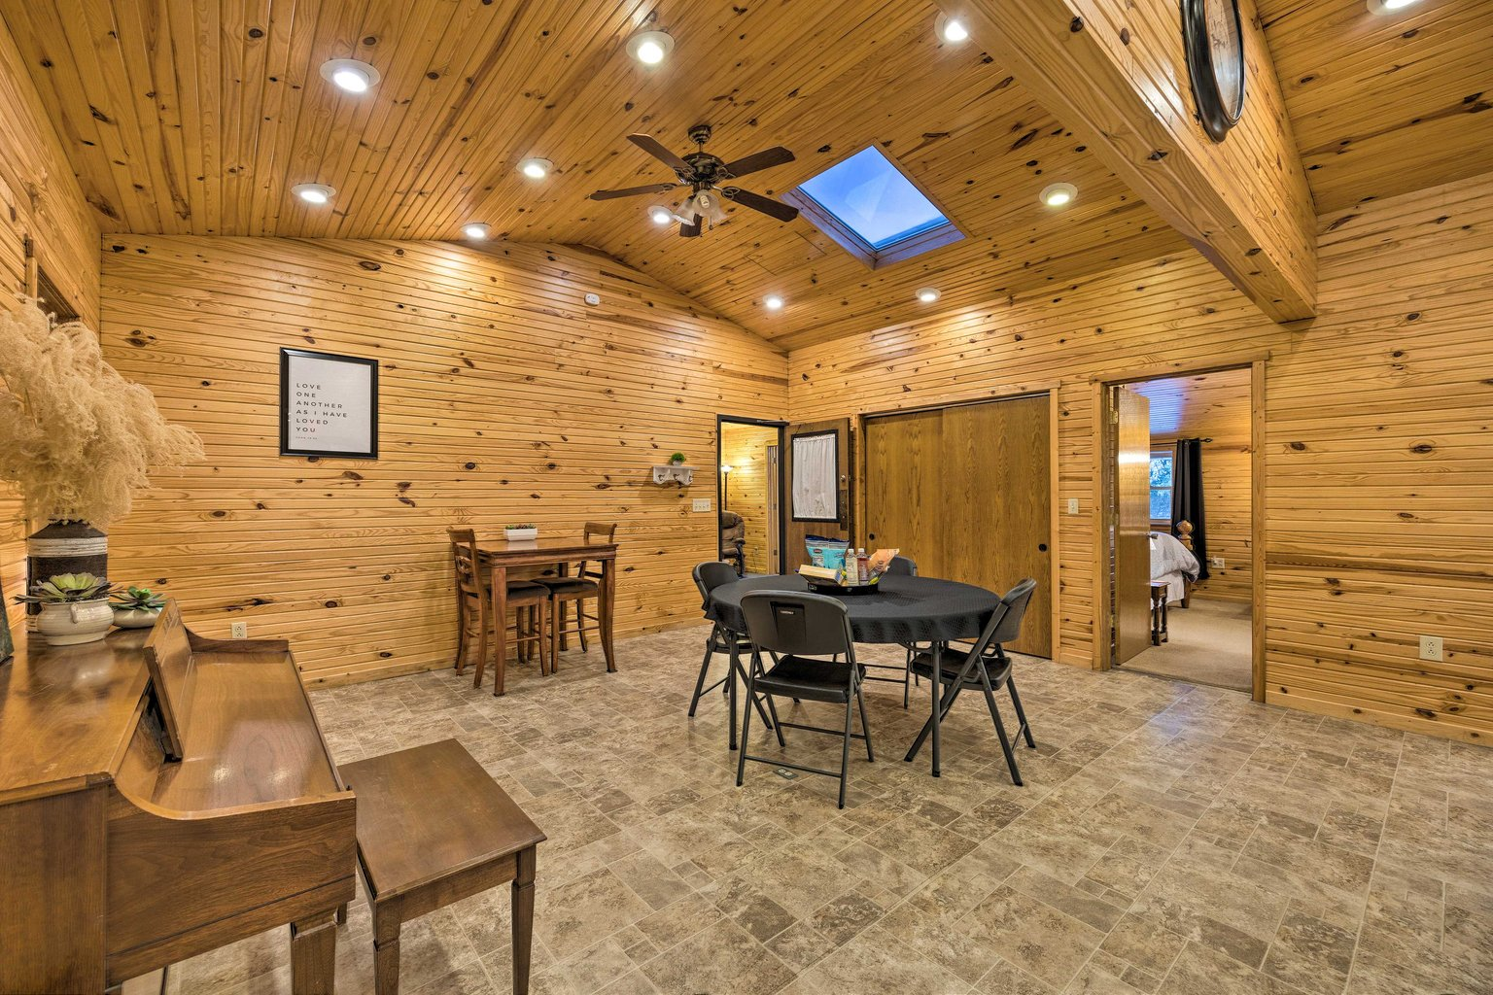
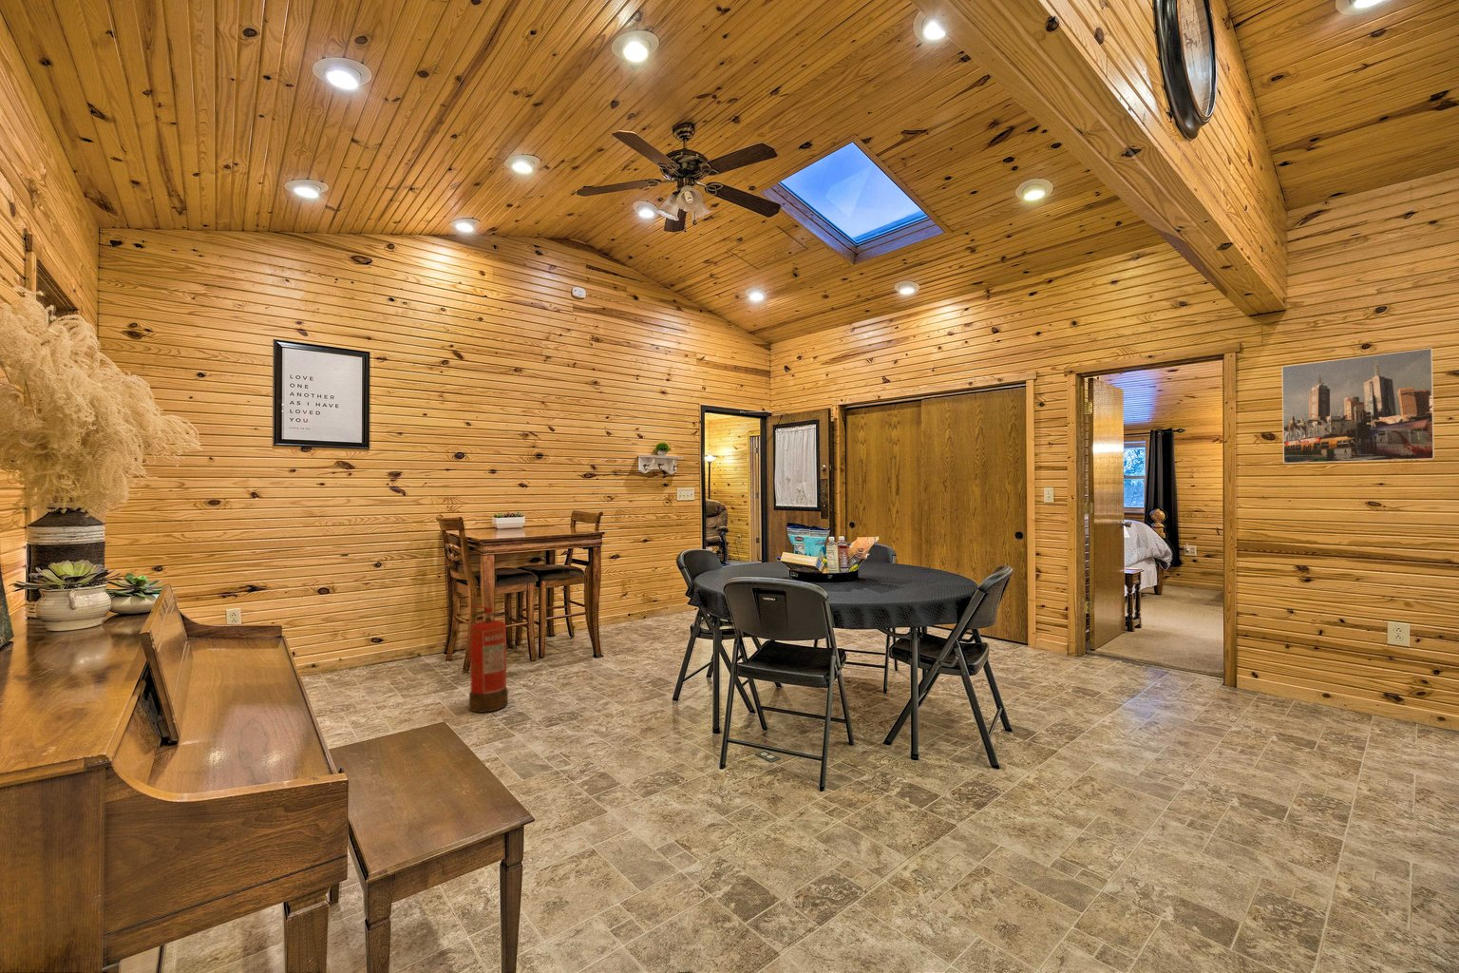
+ fire extinguisher [468,604,509,713]
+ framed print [1281,346,1435,465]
